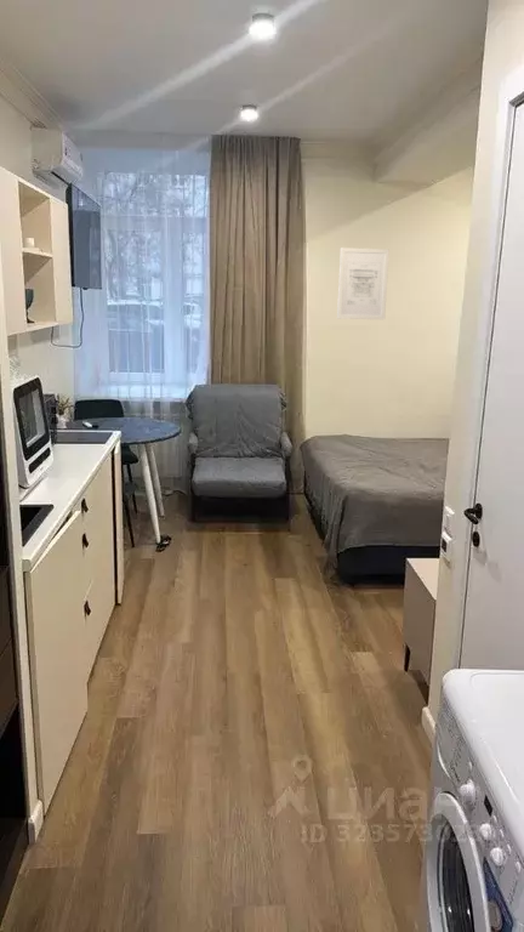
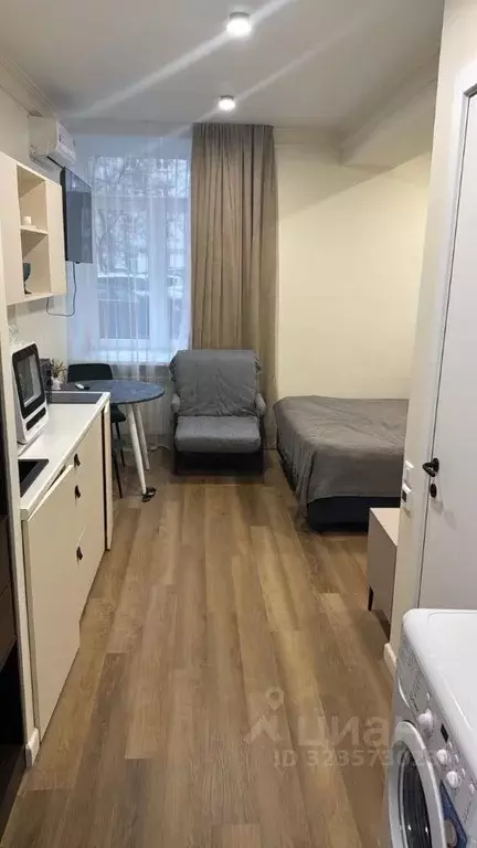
- wall art [336,246,391,320]
